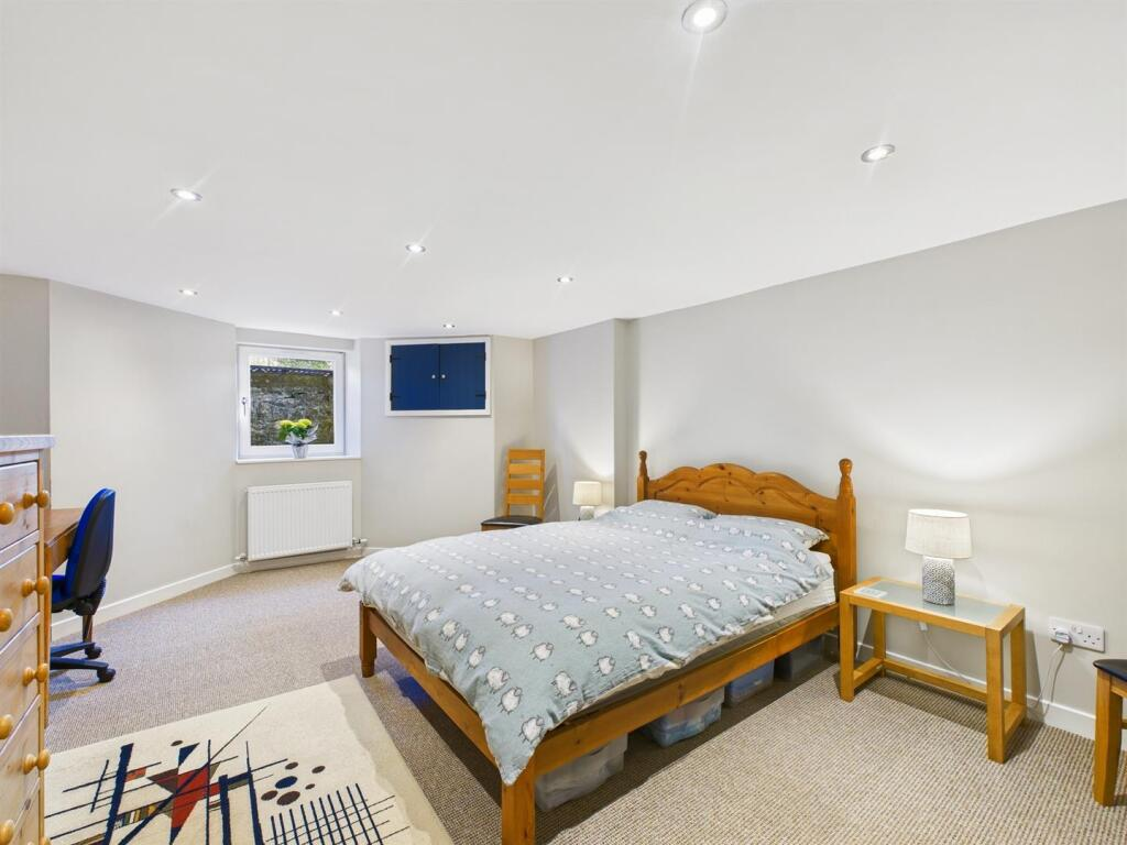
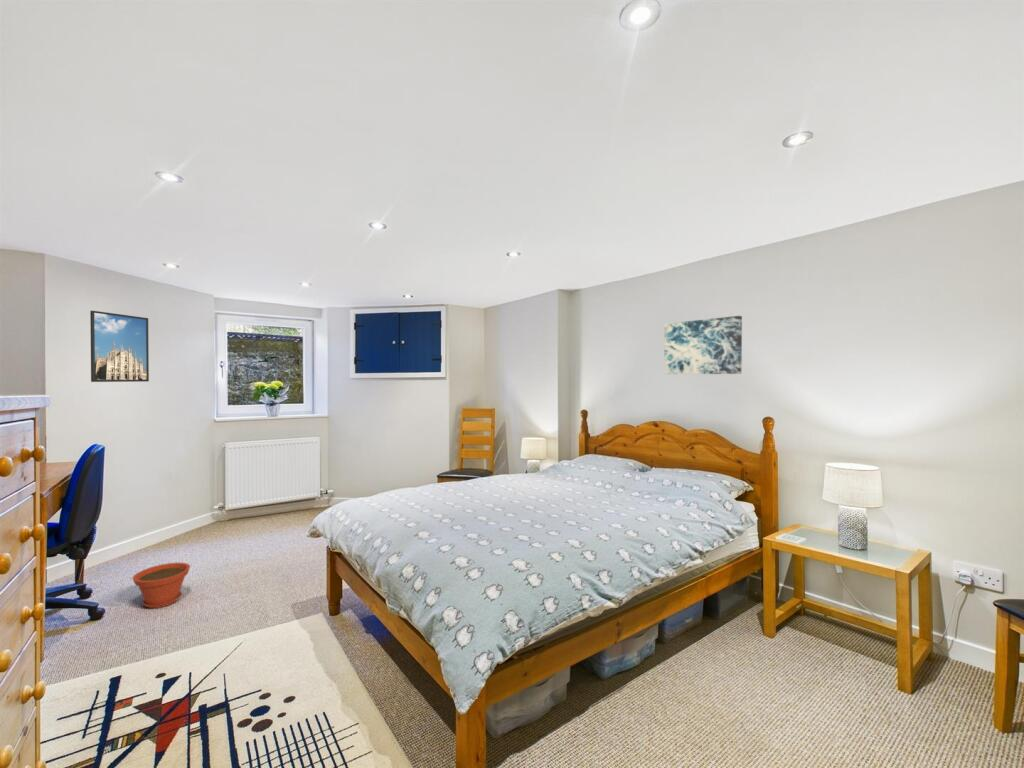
+ plant pot [131,562,191,609]
+ wall art [663,315,743,375]
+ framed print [89,310,150,383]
